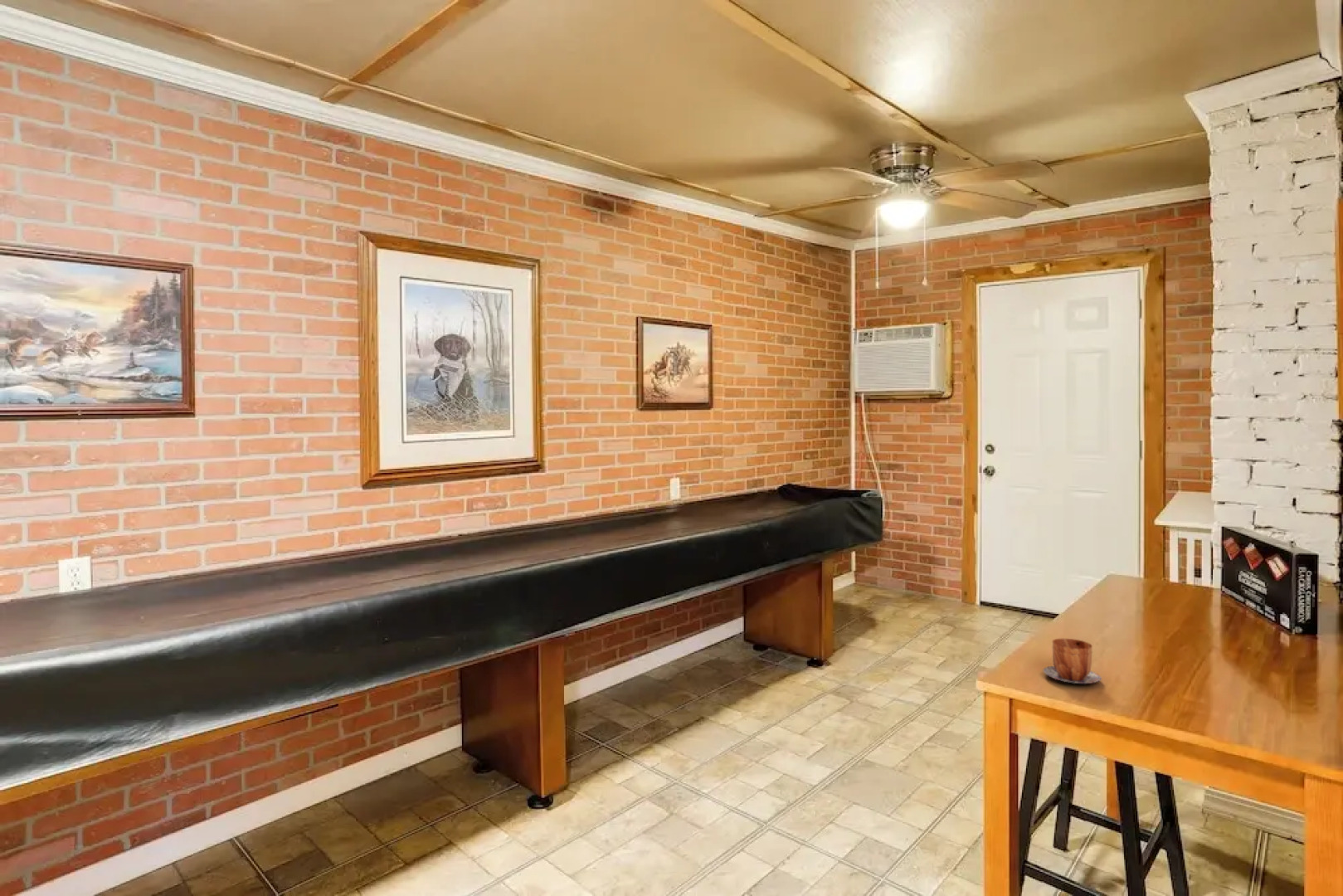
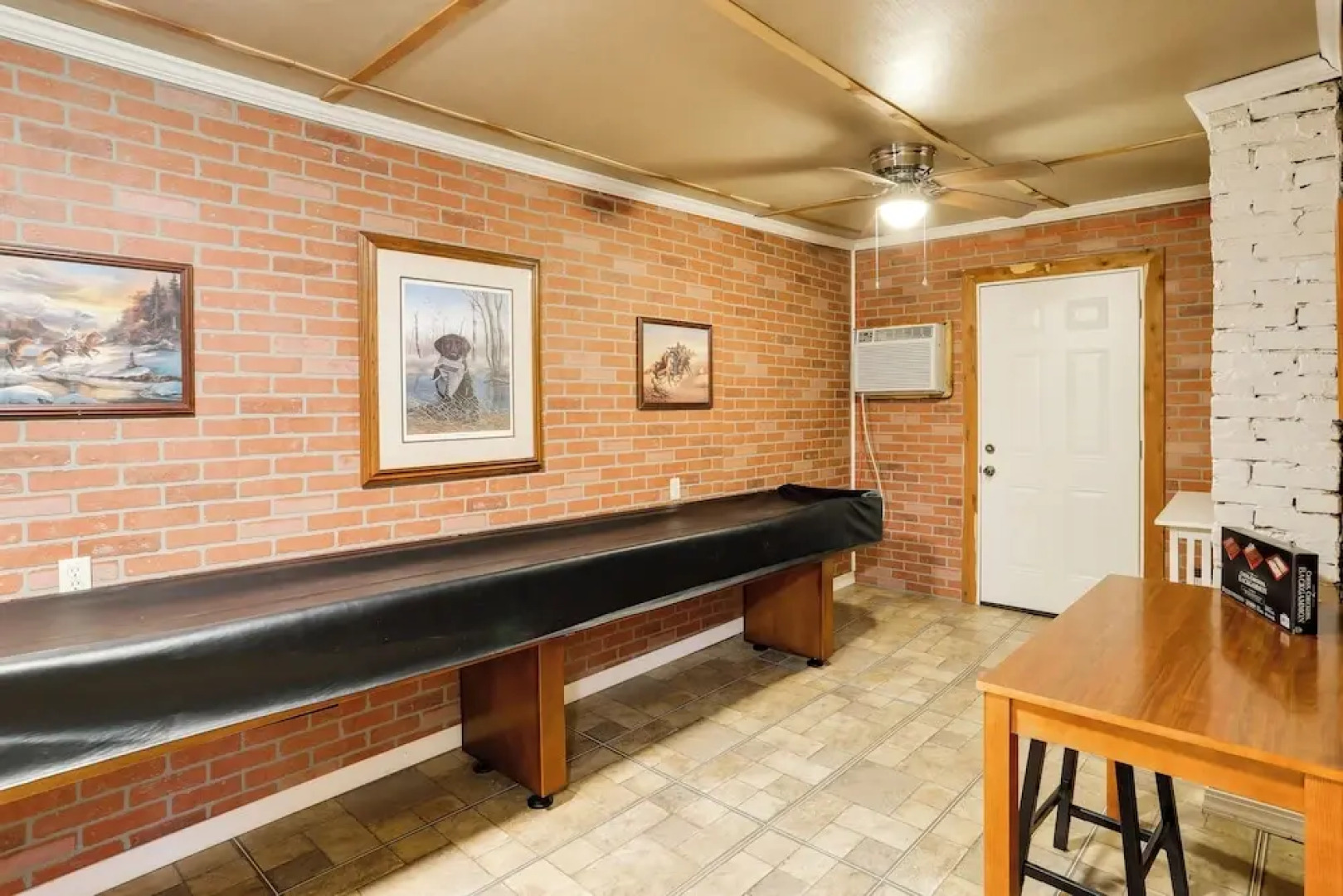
- mug [1042,638,1102,684]
